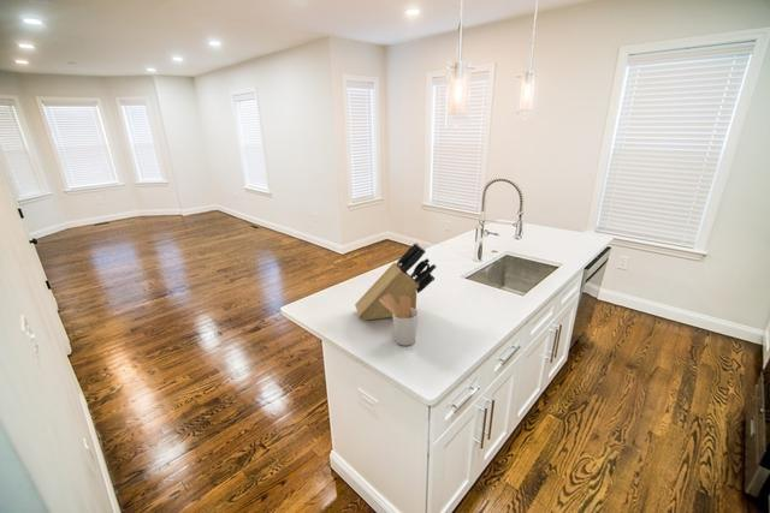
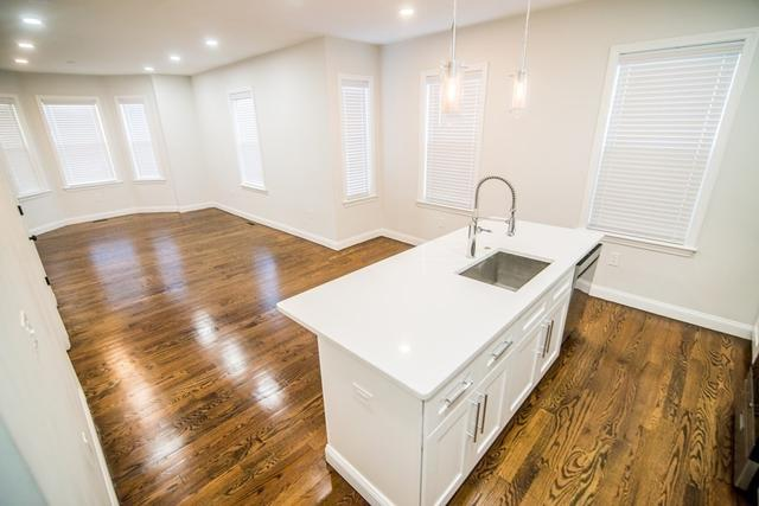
- utensil holder [379,294,419,347]
- knife block [354,241,437,321]
